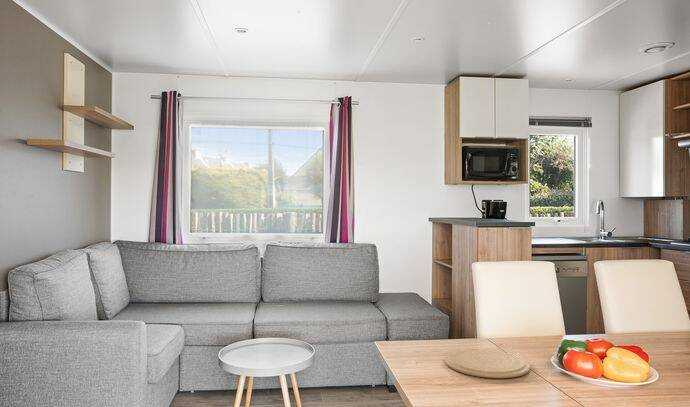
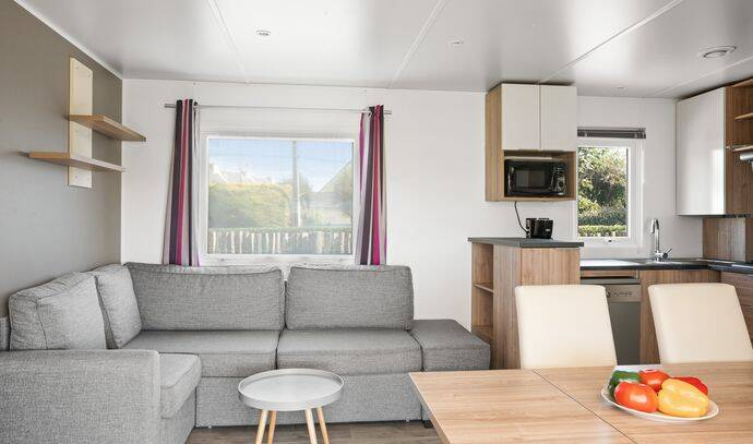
- plate [444,348,531,379]
